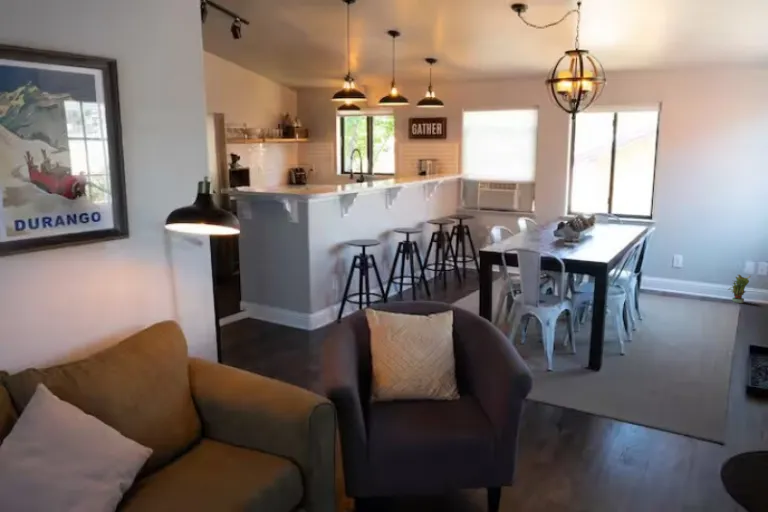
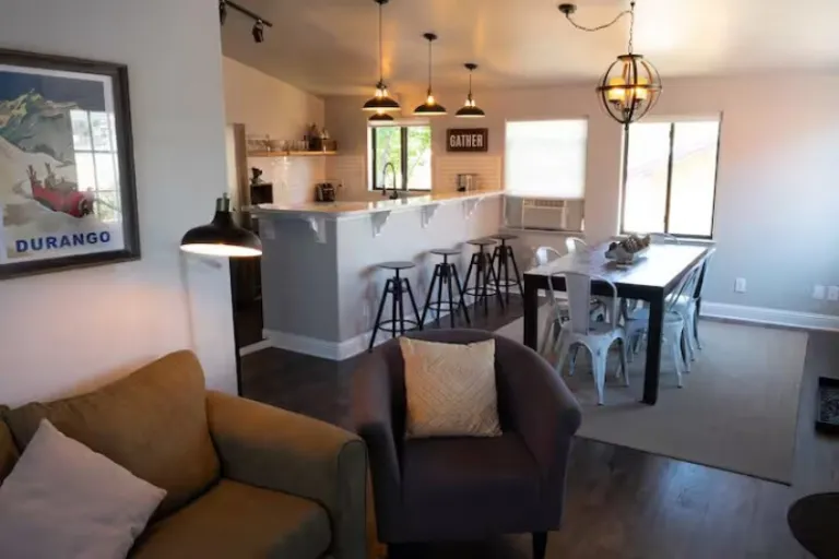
- potted plant [727,273,752,304]
